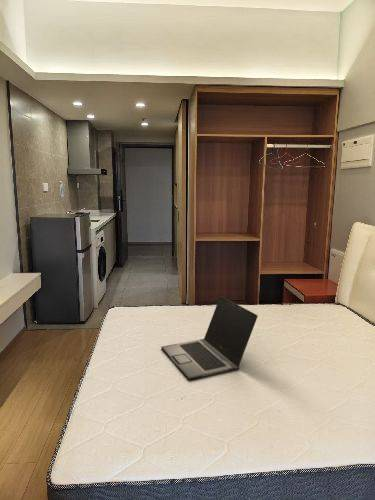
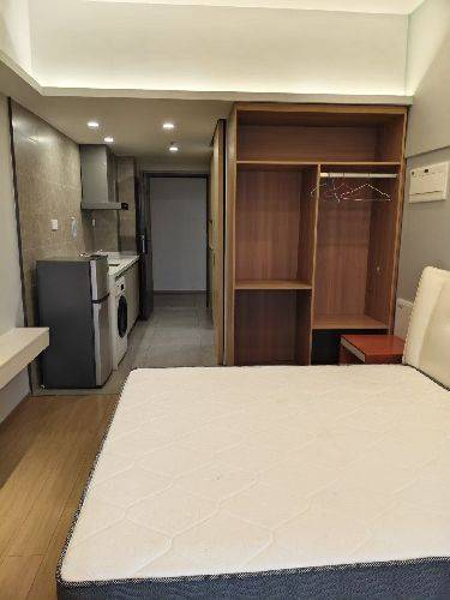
- laptop [160,295,259,381]
